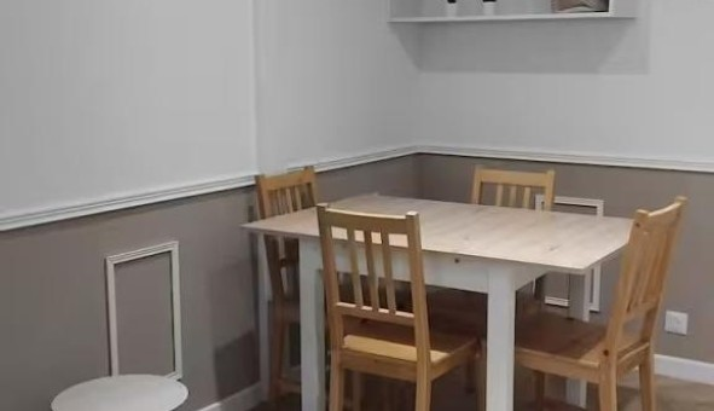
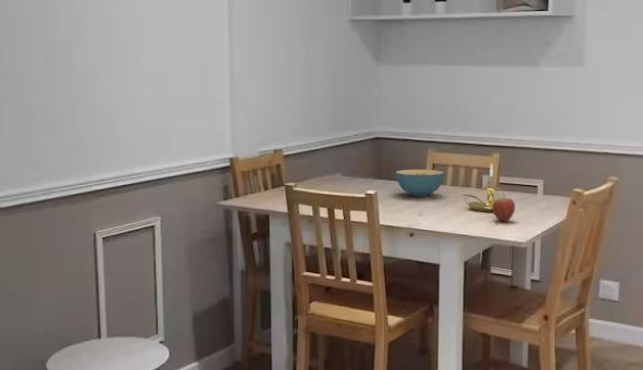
+ candle holder [460,162,503,212]
+ fruit [492,192,516,222]
+ cereal bowl [395,169,445,198]
